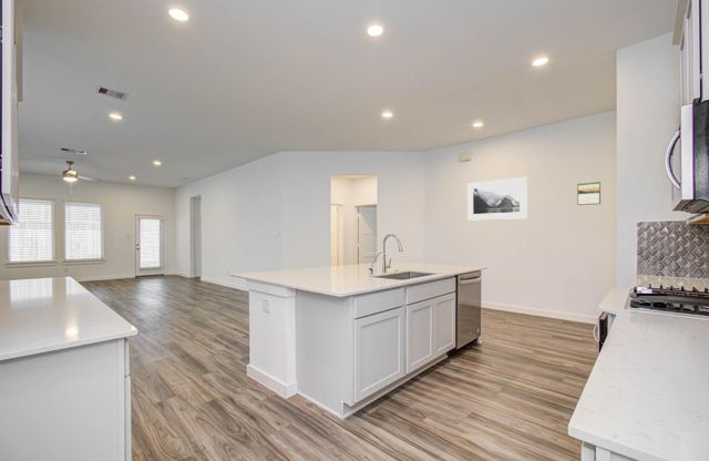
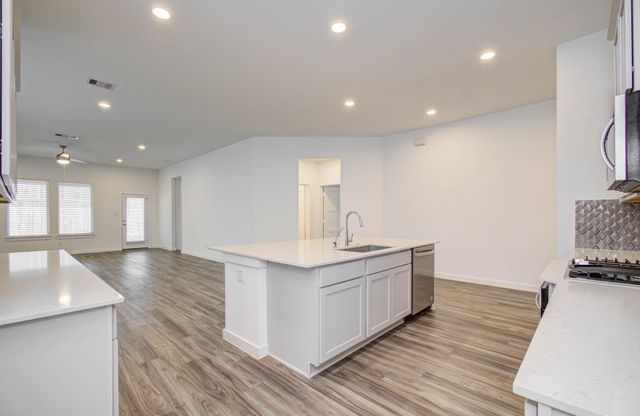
- calendar [576,181,602,206]
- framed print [466,176,528,222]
